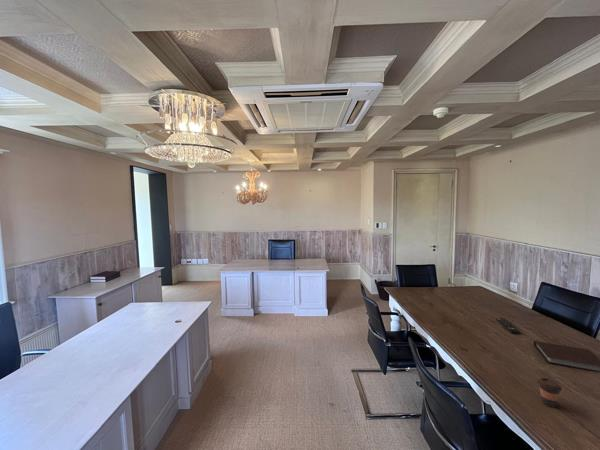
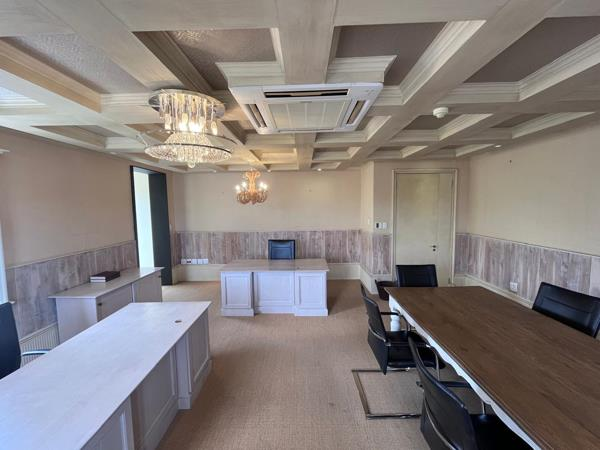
- coffee cup [537,377,563,408]
- remote control [495,317,522,335]
- notebook [533,340,600,373]
